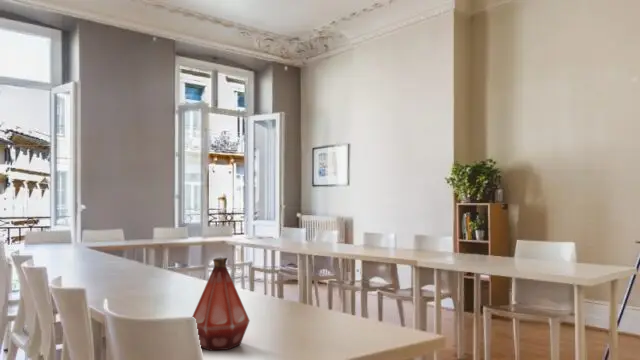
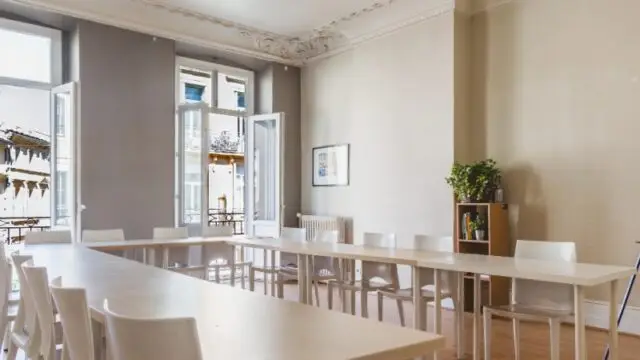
- bottle [191,256,251,352]
